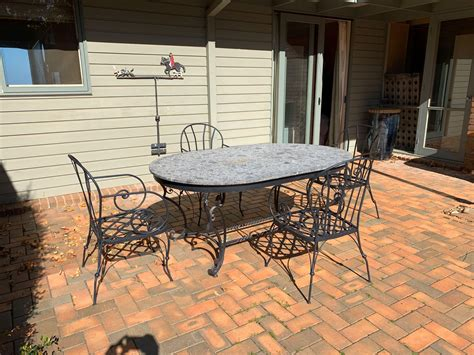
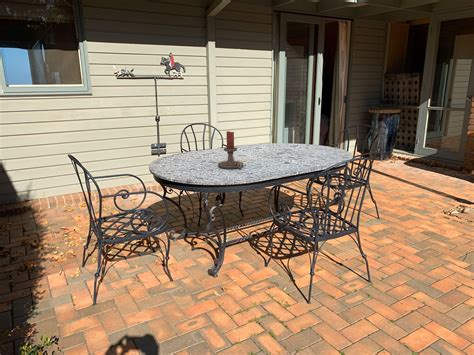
+ candle holder [217,130,244,170]
